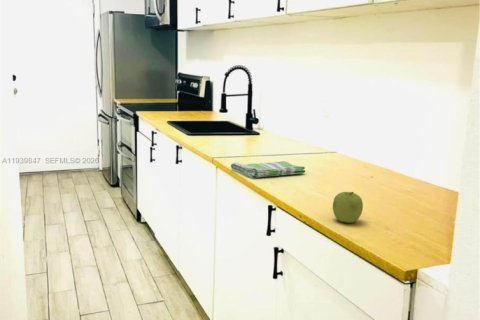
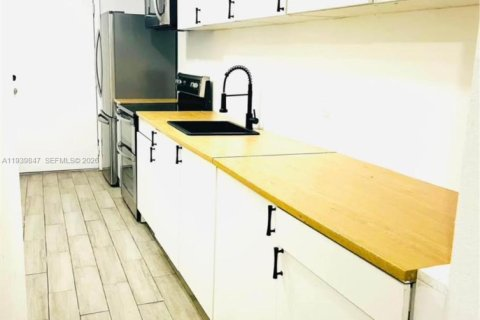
- dish towel [230,160,306,179]
- fruit [332,191,364,224]
